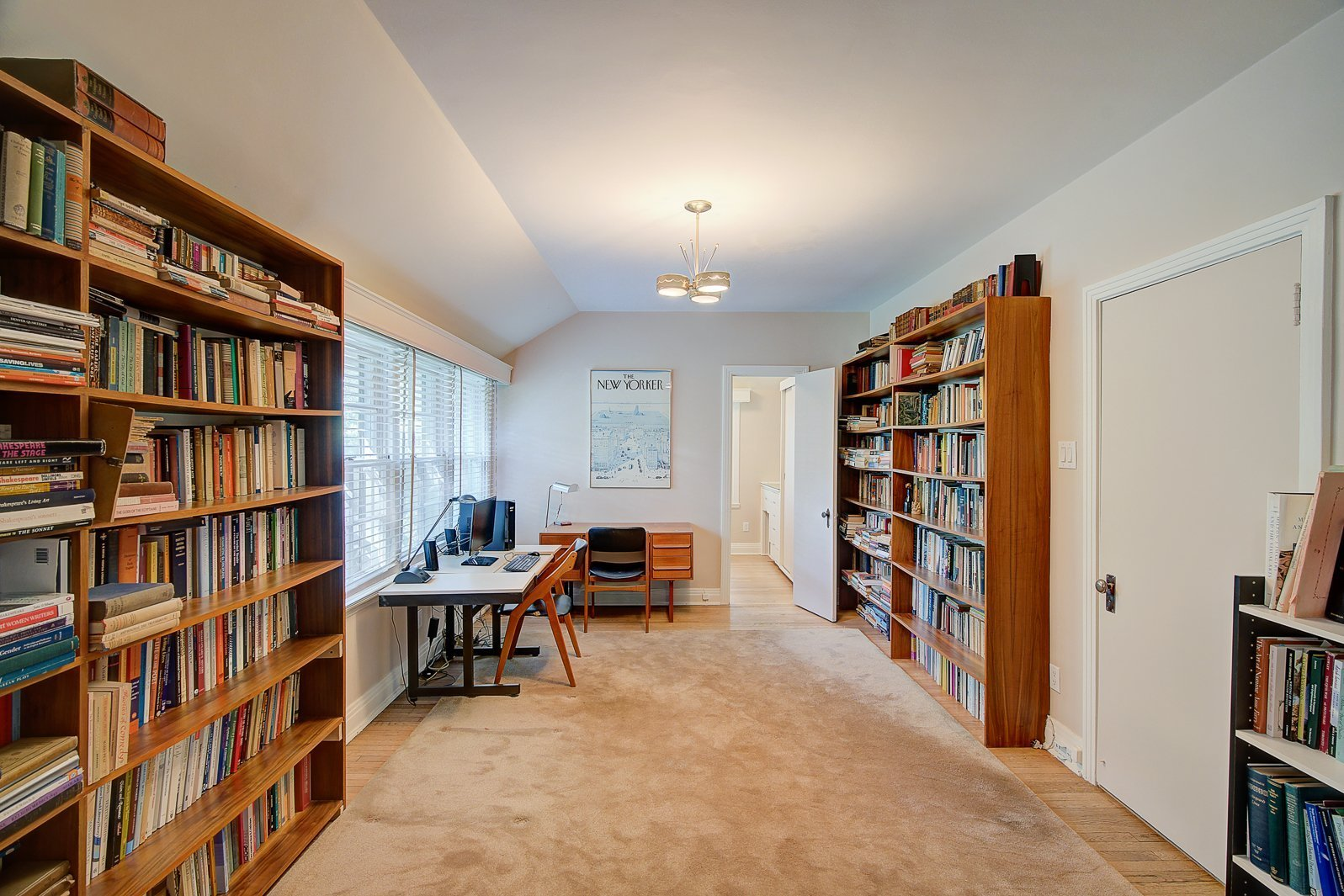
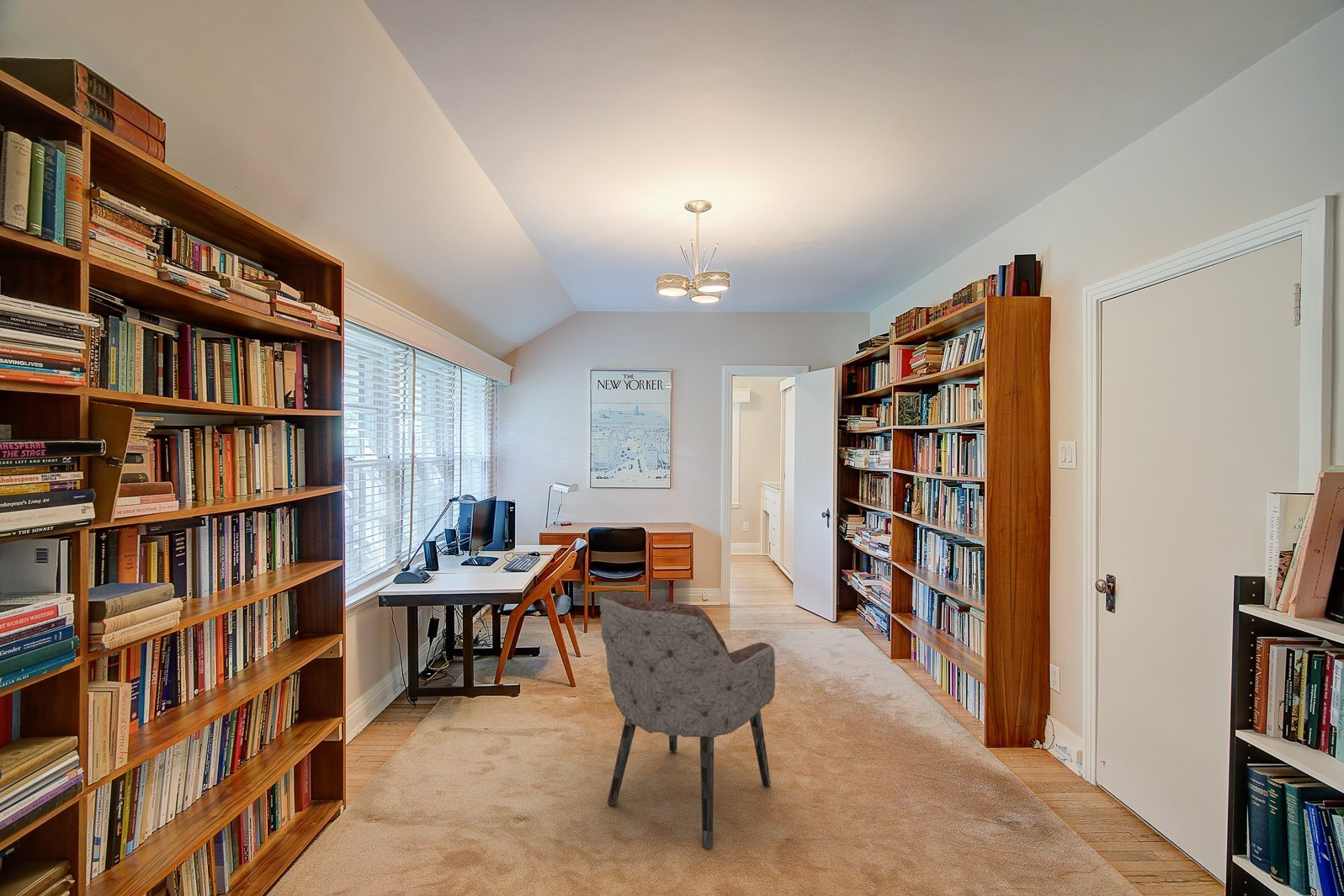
+ armchair [598,590,776,851]
